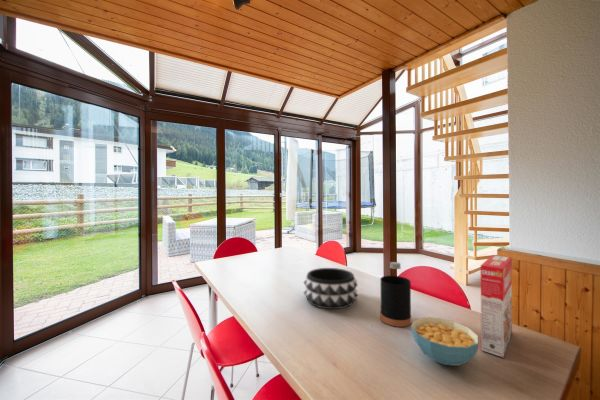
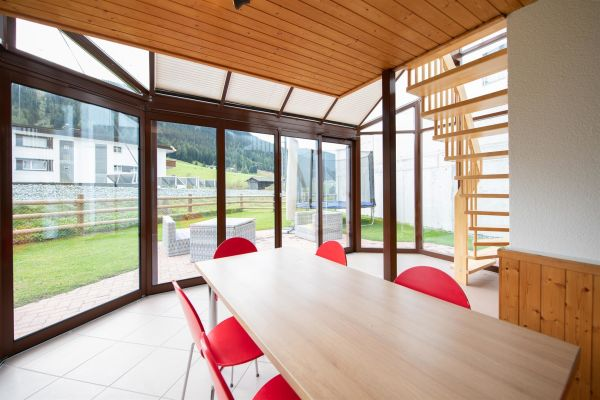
- cereal box [480,254,513,359]
- cereal bowl [410,316,479,367]
- bottle [379,261,412,328]
- decorative bowl [302,267,359,310]
